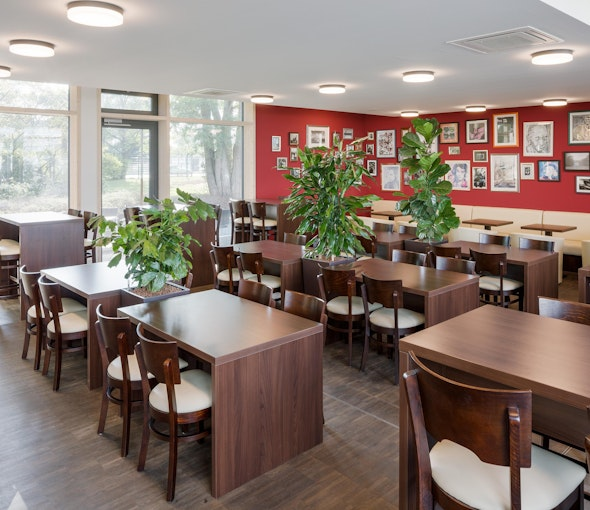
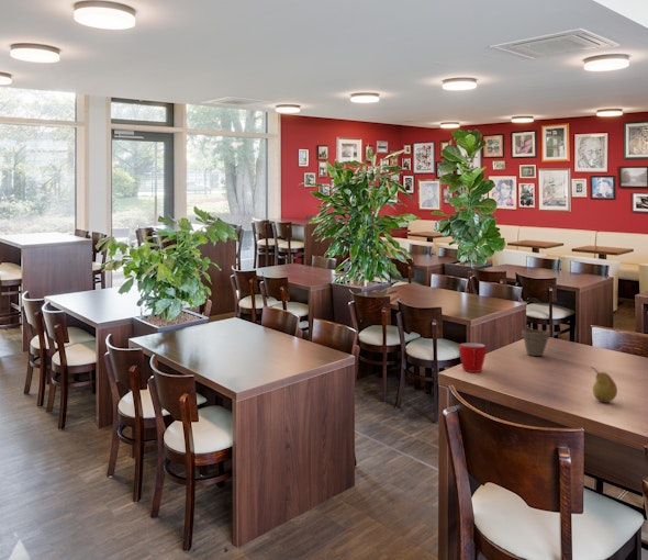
+ flower pot [521,328,551,357]
+ fruit [590,366,618,404]
+ mug [458,343,487,373]
